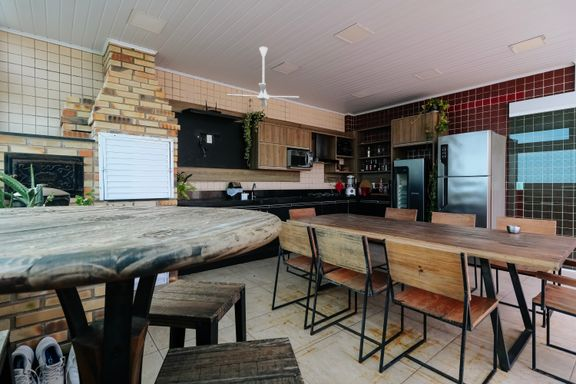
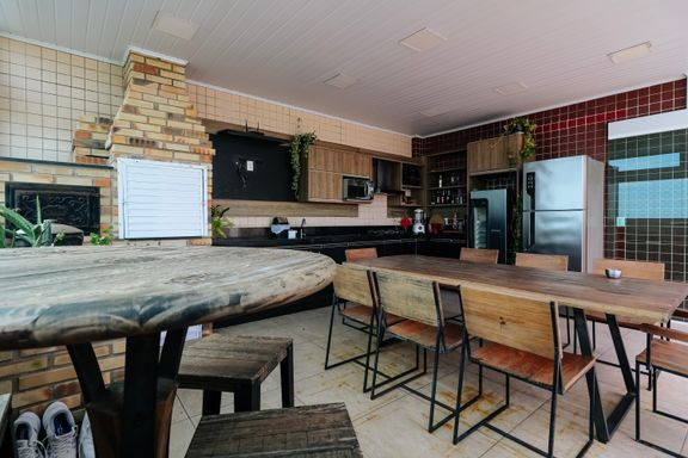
- ceiling fan [226,46,300,108]
